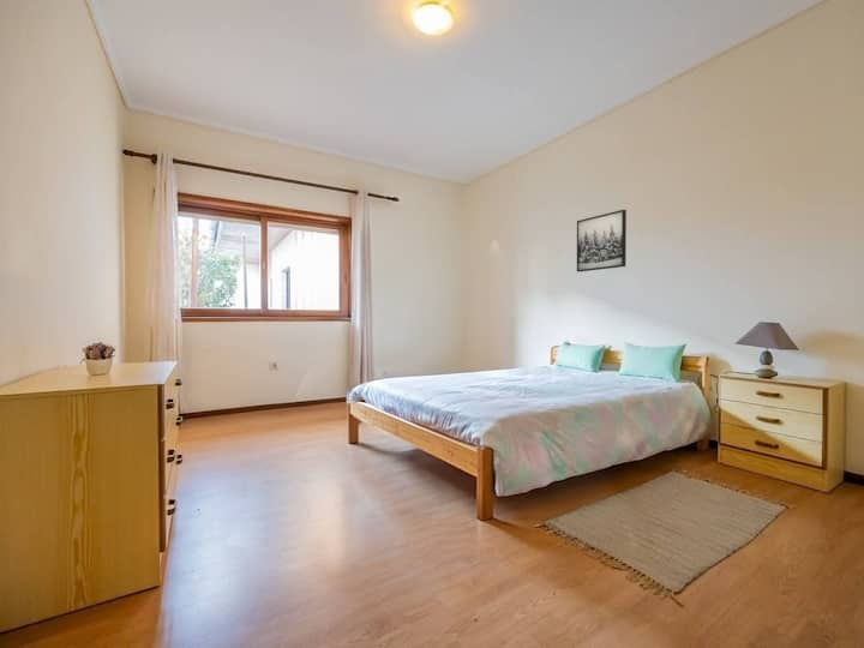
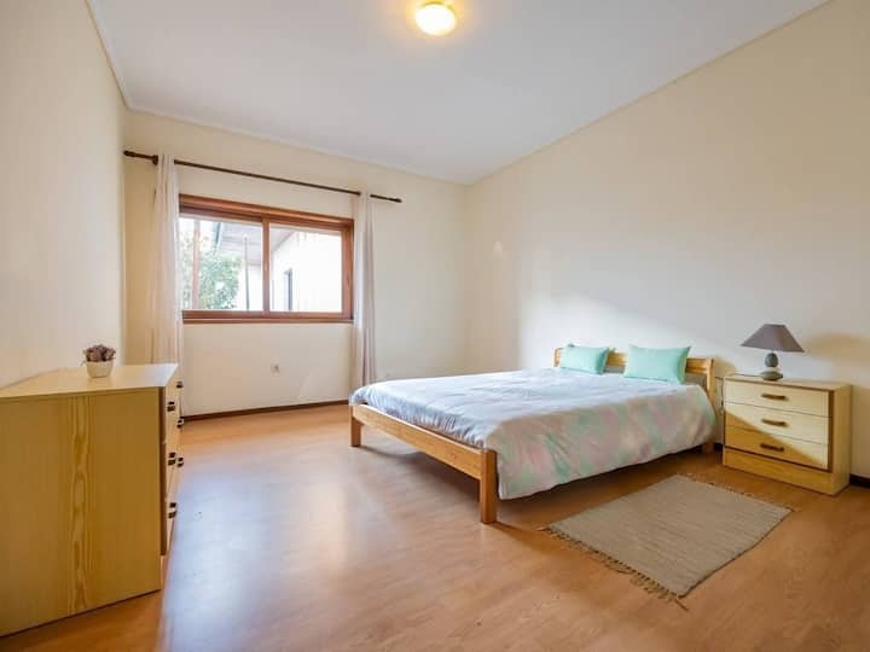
- wall art [576,209,628,272]
